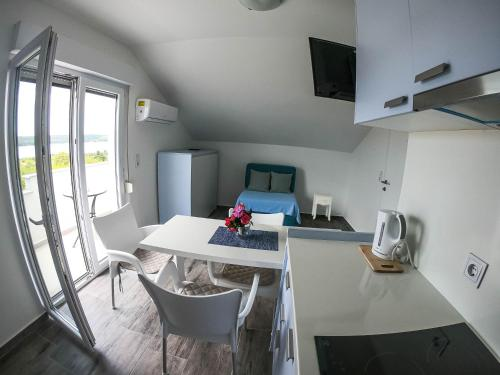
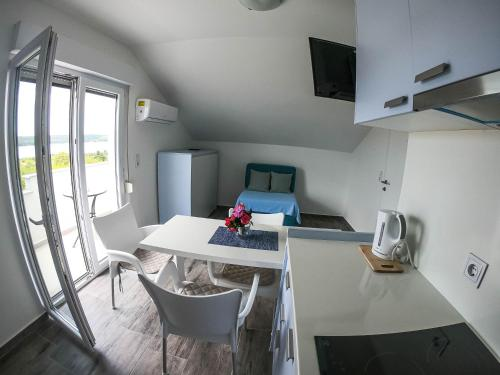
- nightstand [311,192,335,222]
